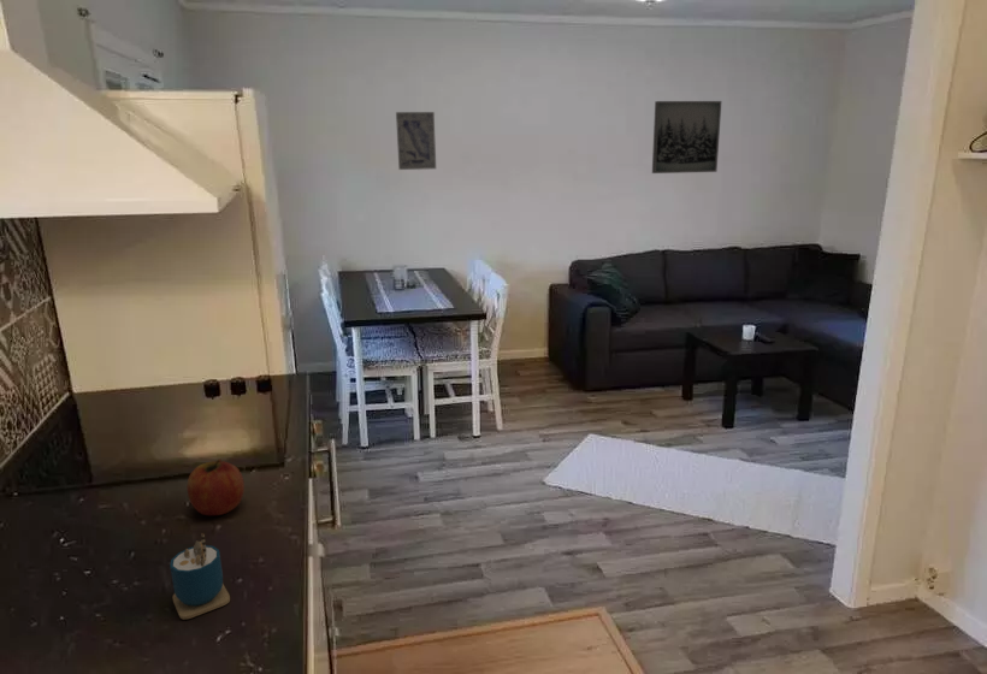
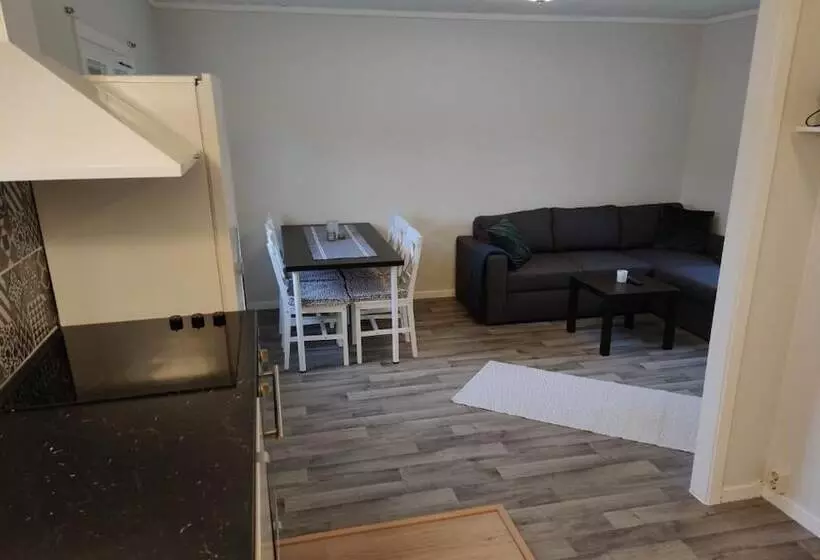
- cup [169,532,231,621]
- fruit [187,457,246,516]
- wall art [651,100,722,175]
- wall art [395,111,437,171]
